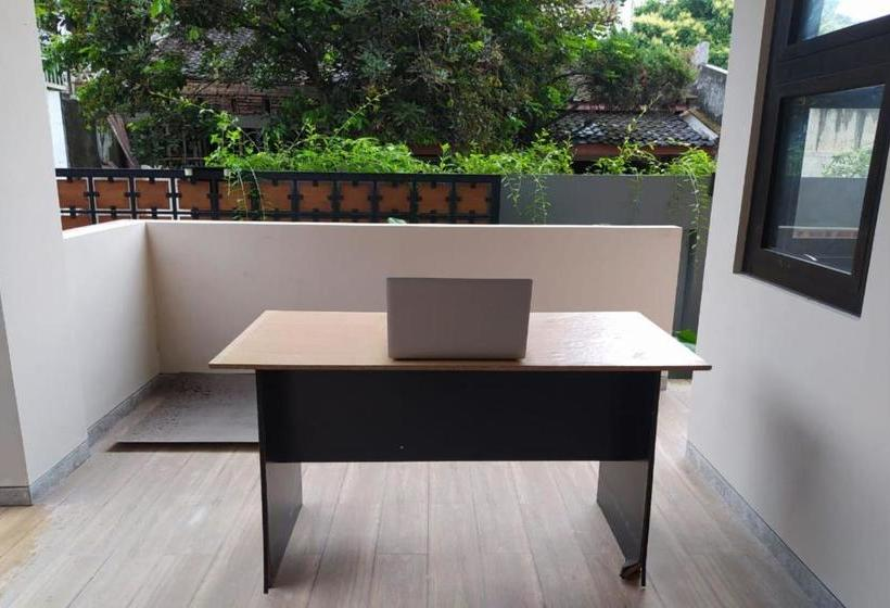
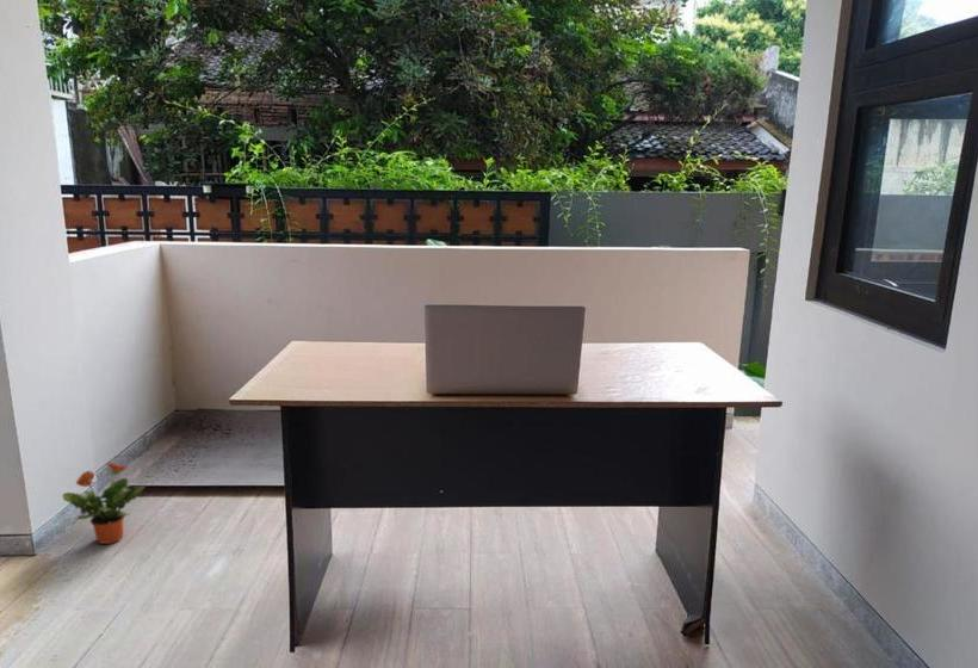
+ potted plant [61,462,147,545]
